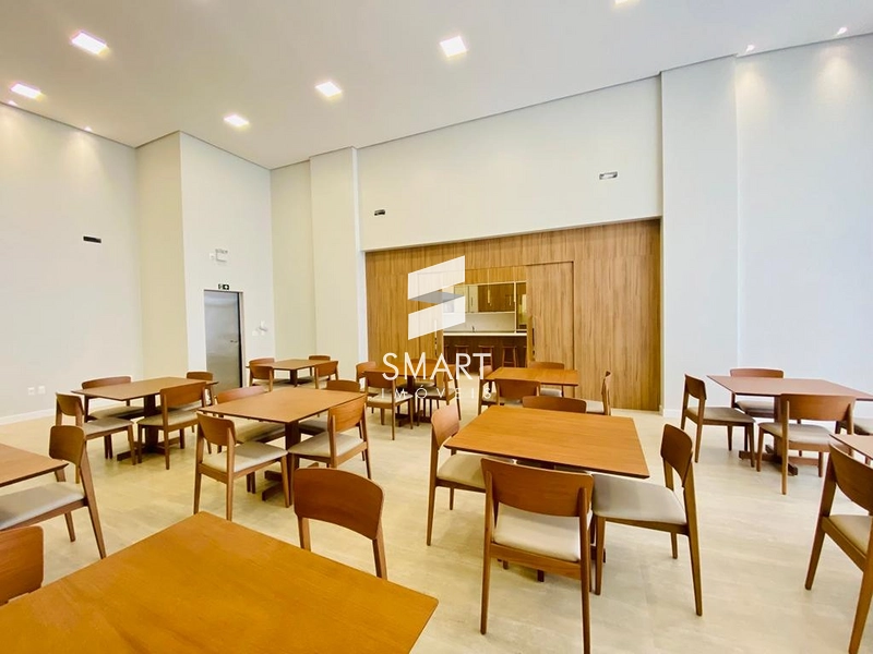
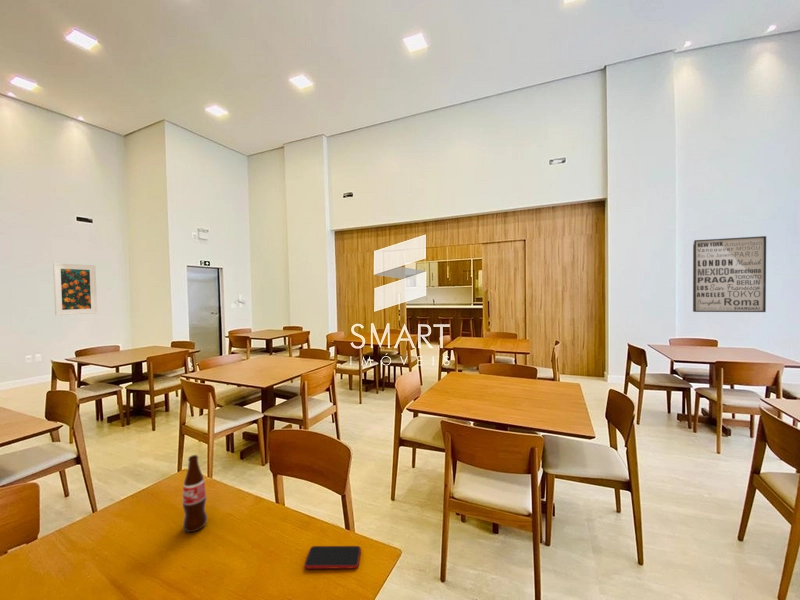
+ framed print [52,262,98,316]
+ wall art [692,235,767,313]
+ smartphone [303,545,362,570]
+ bottle [181,454,208,533]
